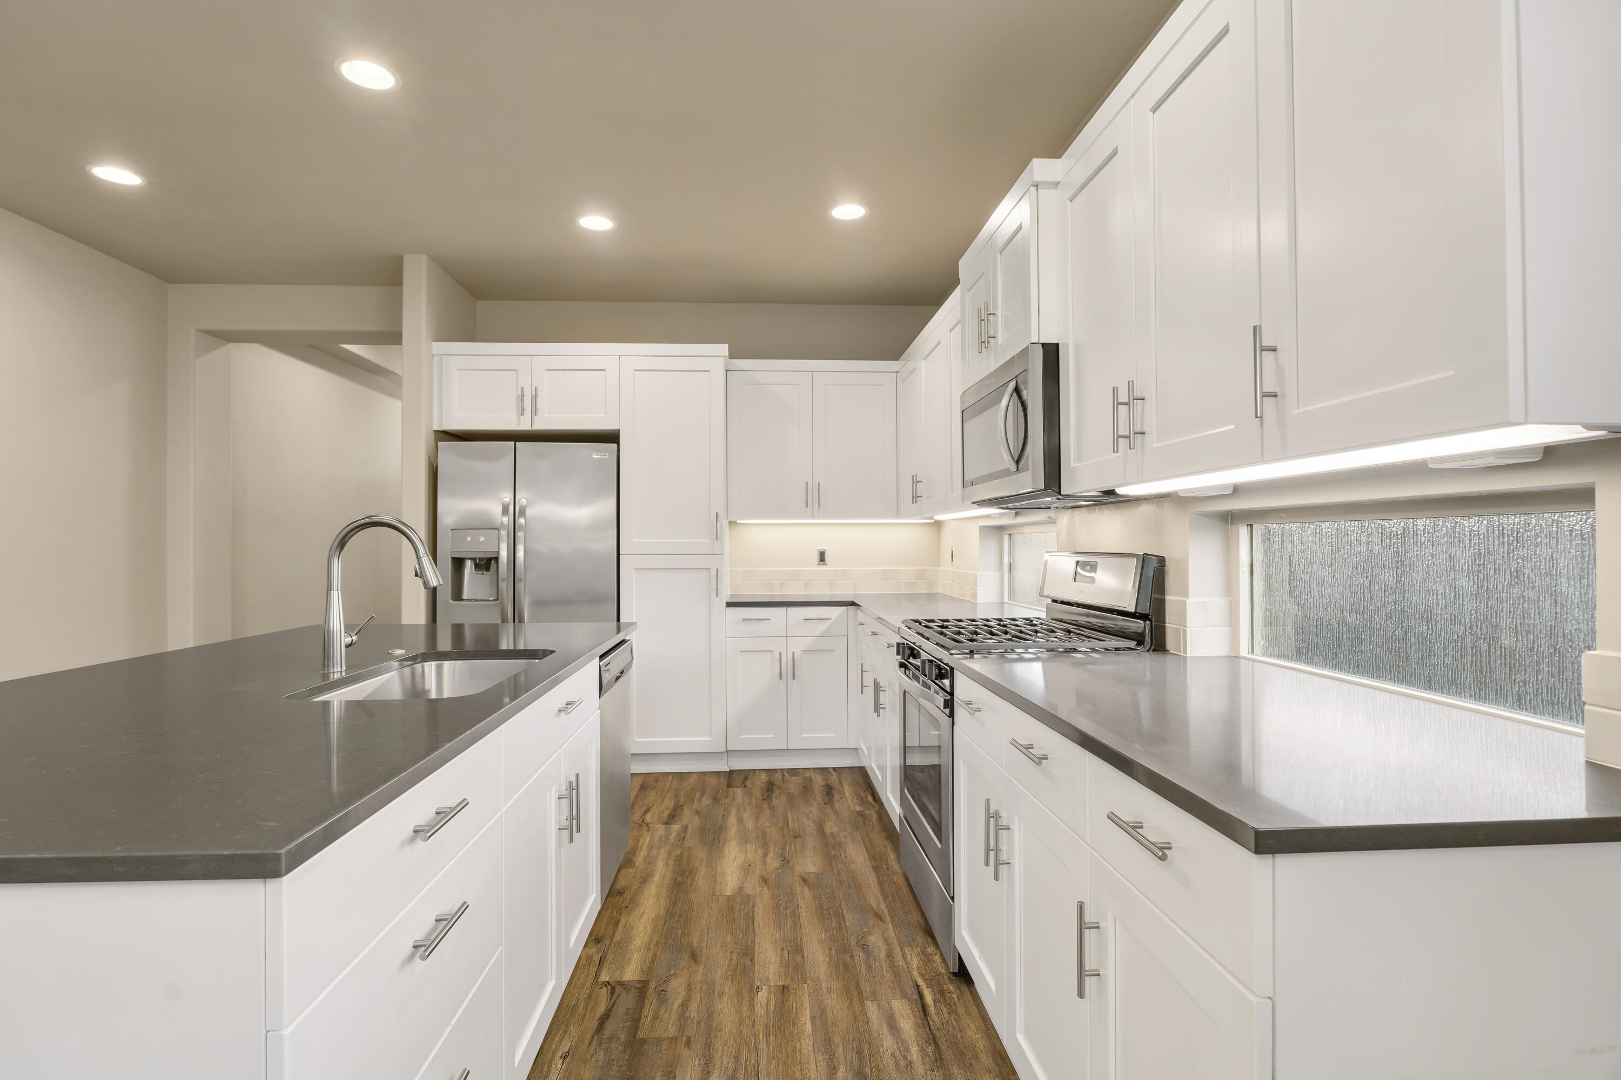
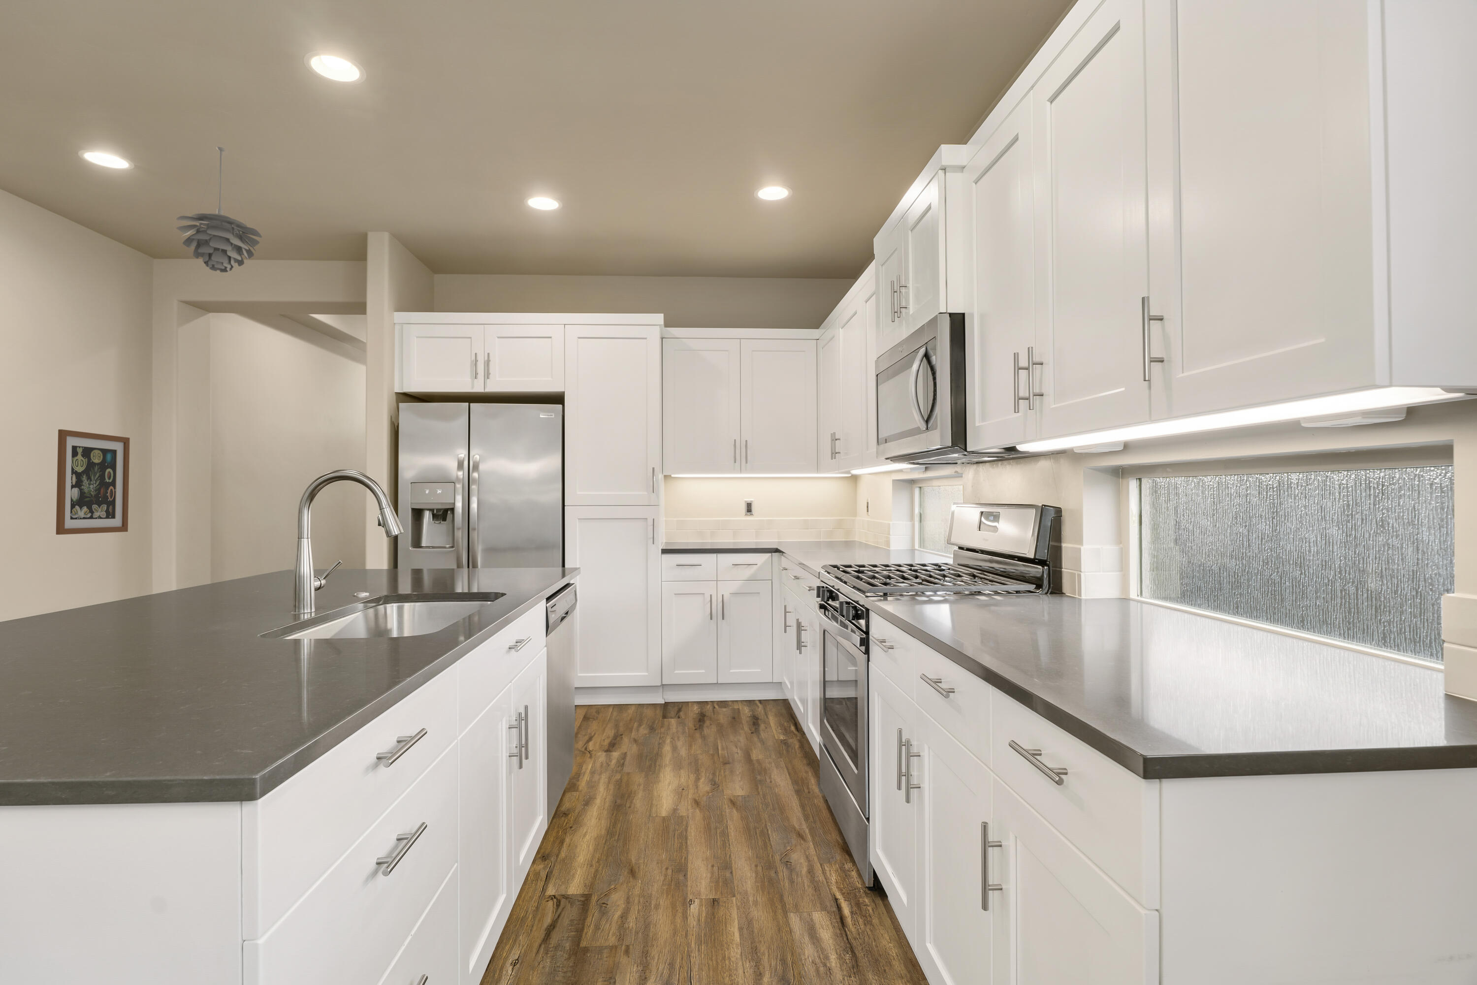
+ pendant light [175,146,263,274]
+ wall art [56,429,131,535]
